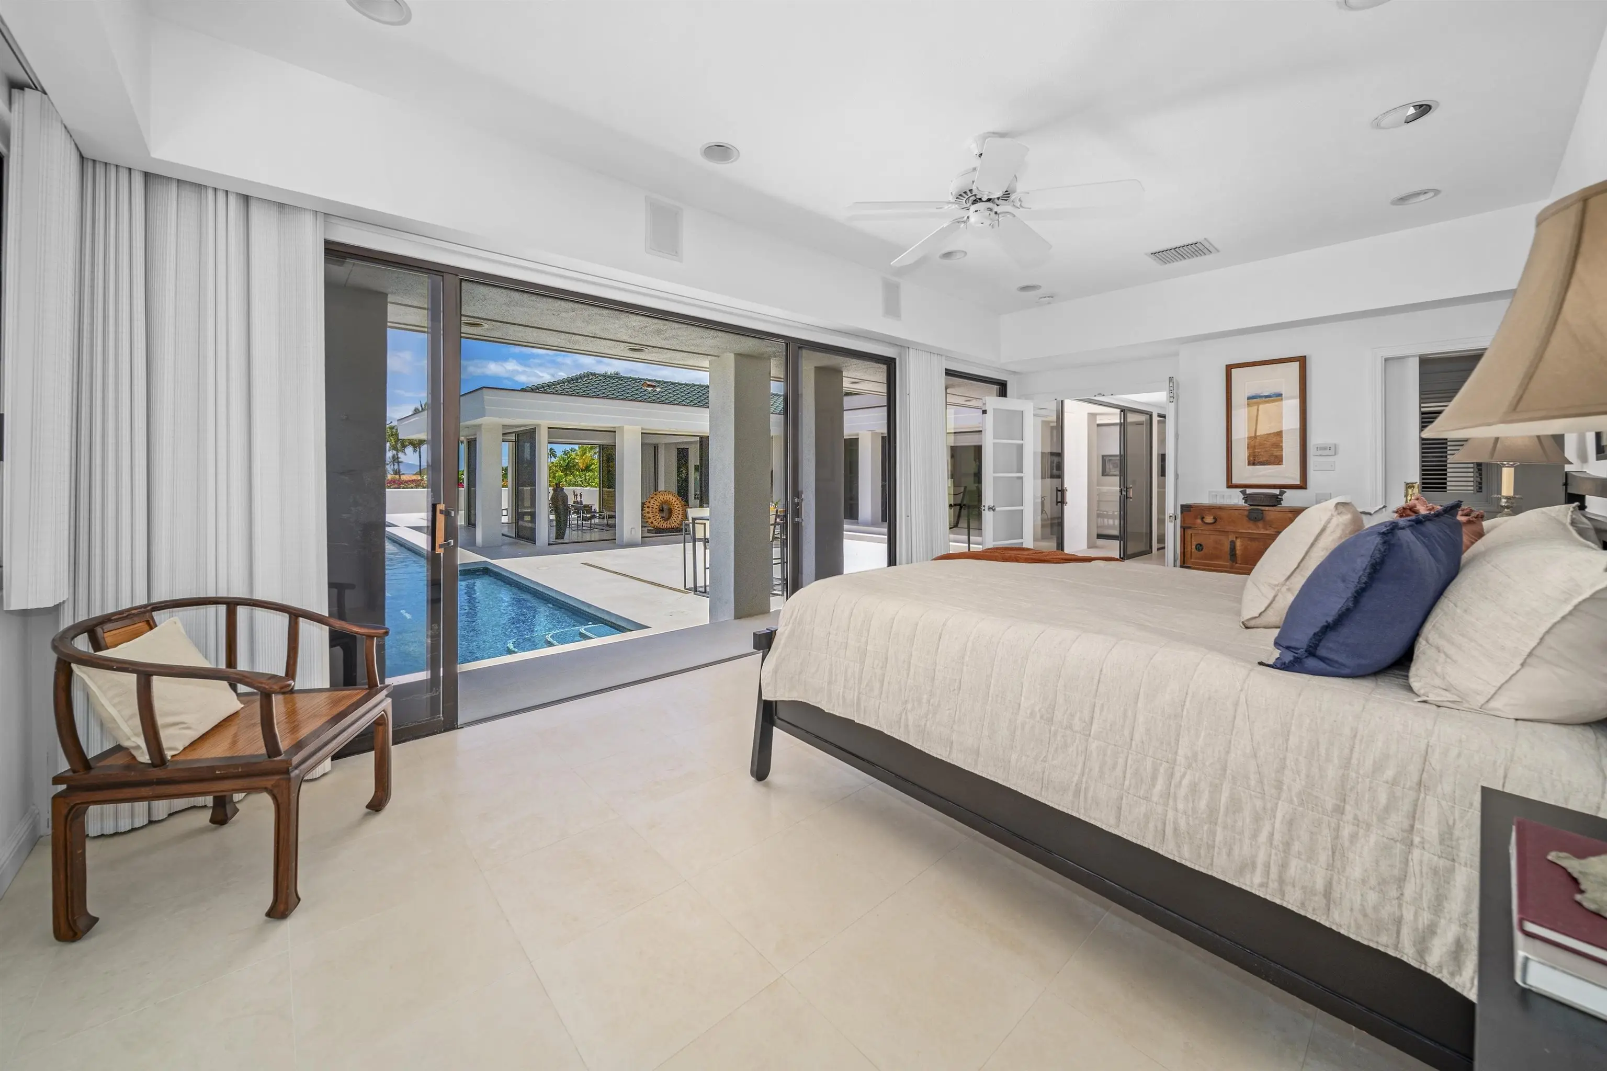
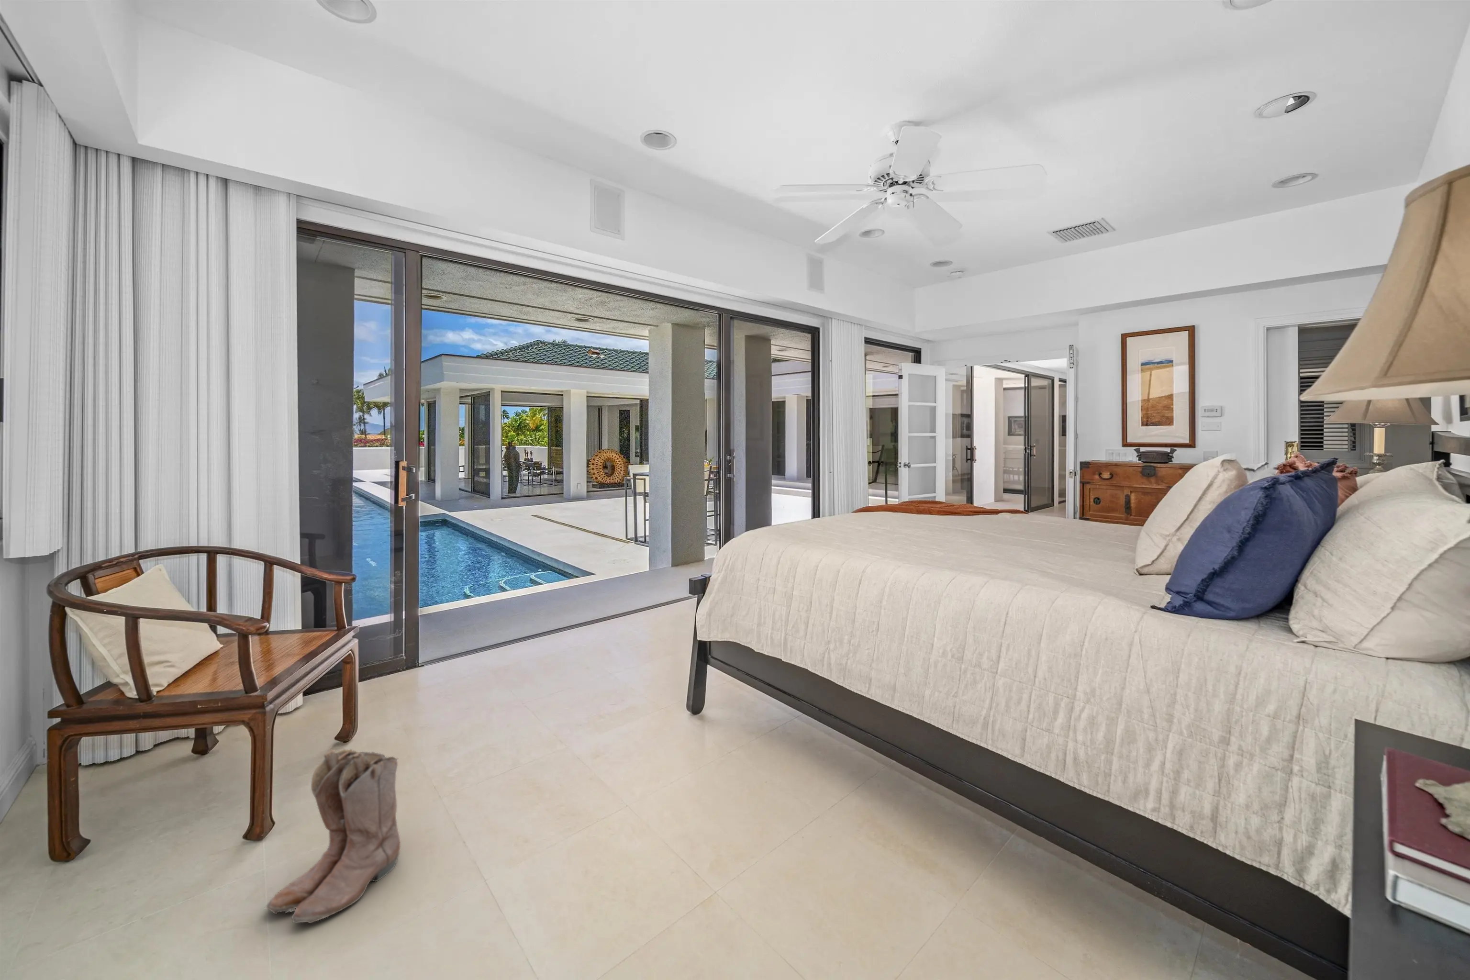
+ boots [264,748,400,923]
